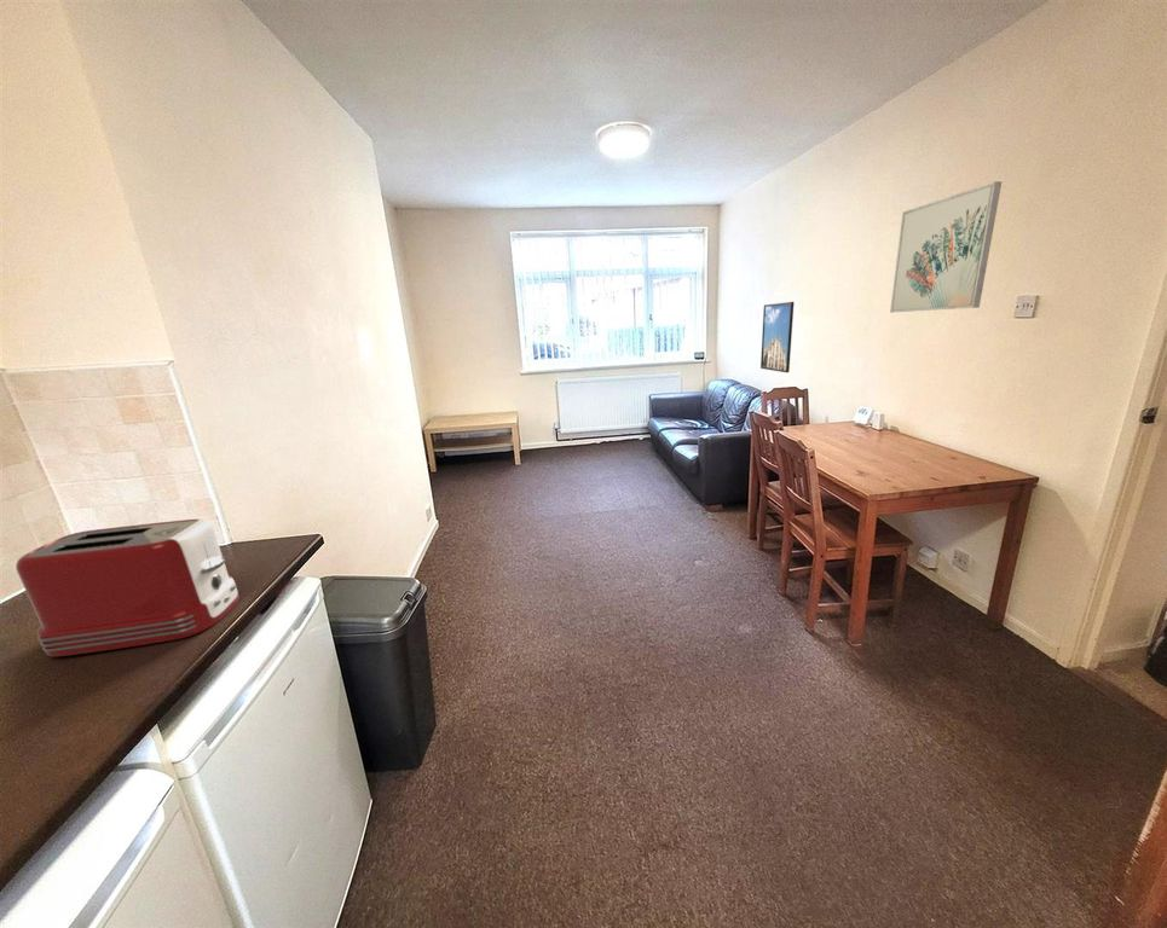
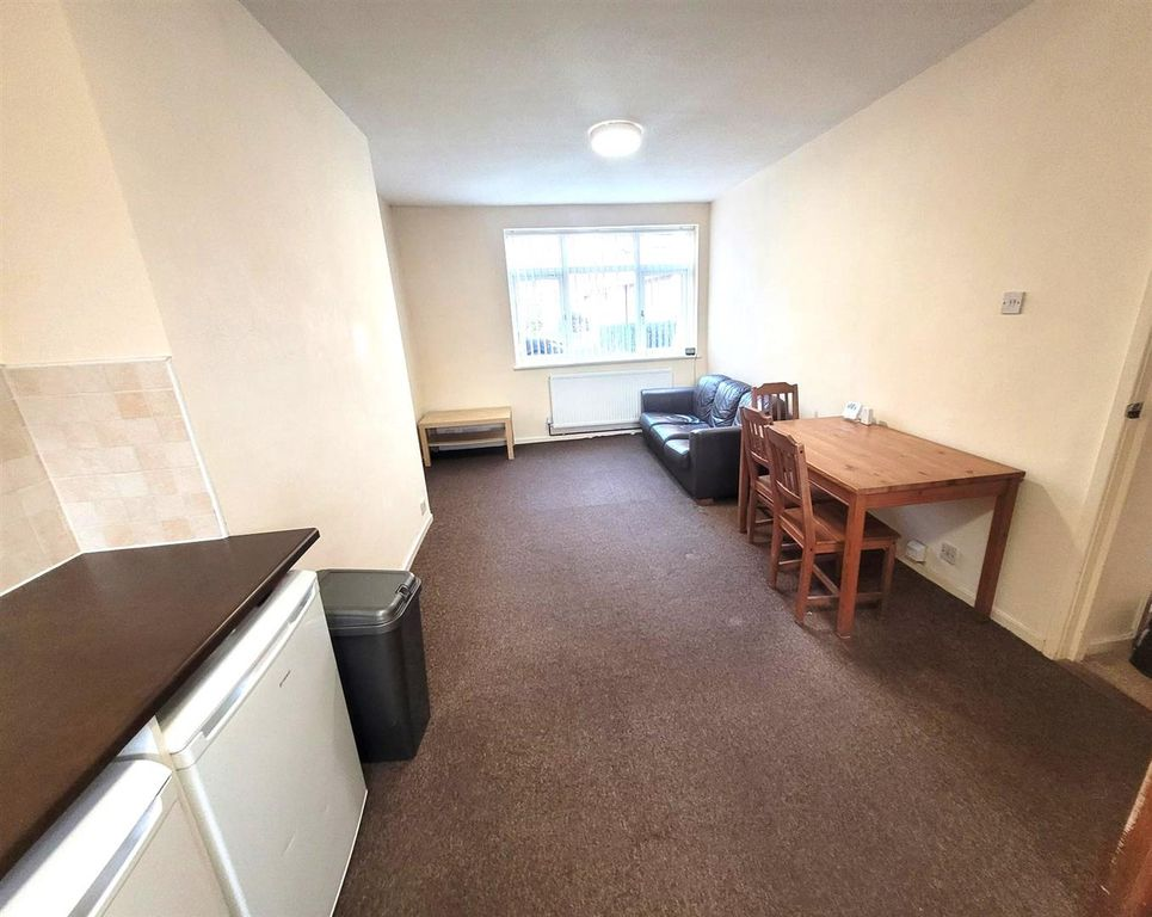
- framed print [759,301,796,373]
- toaster [15,517,241,657]
- wall art [889,180,1003,314]
